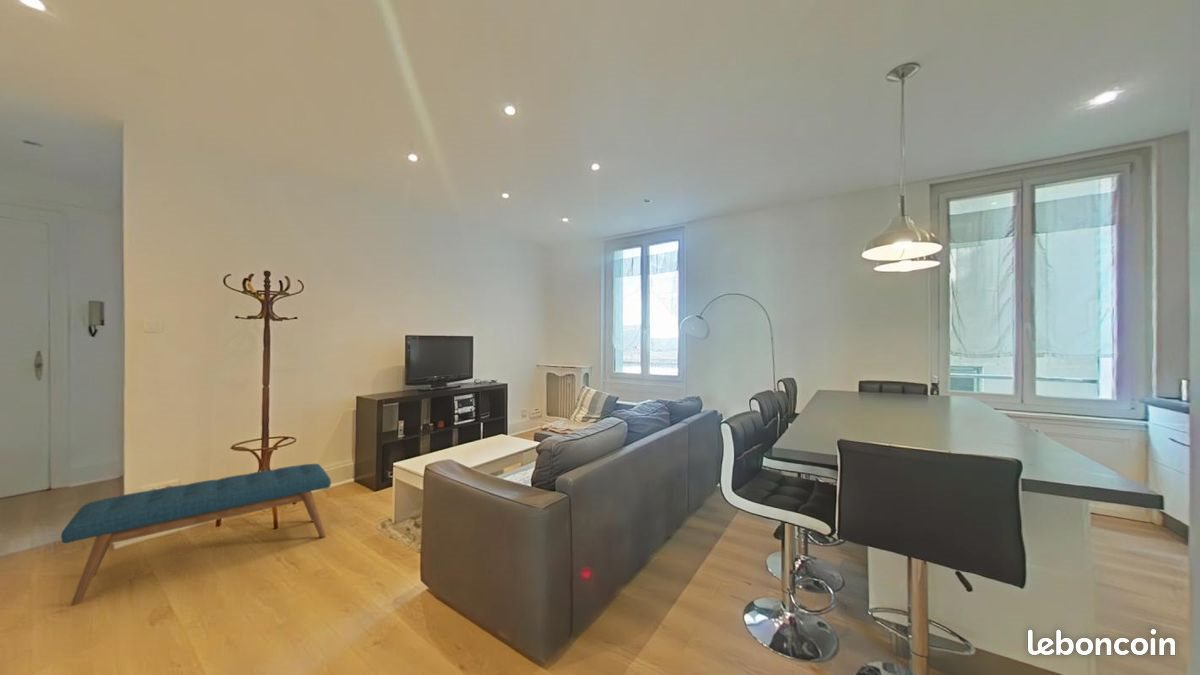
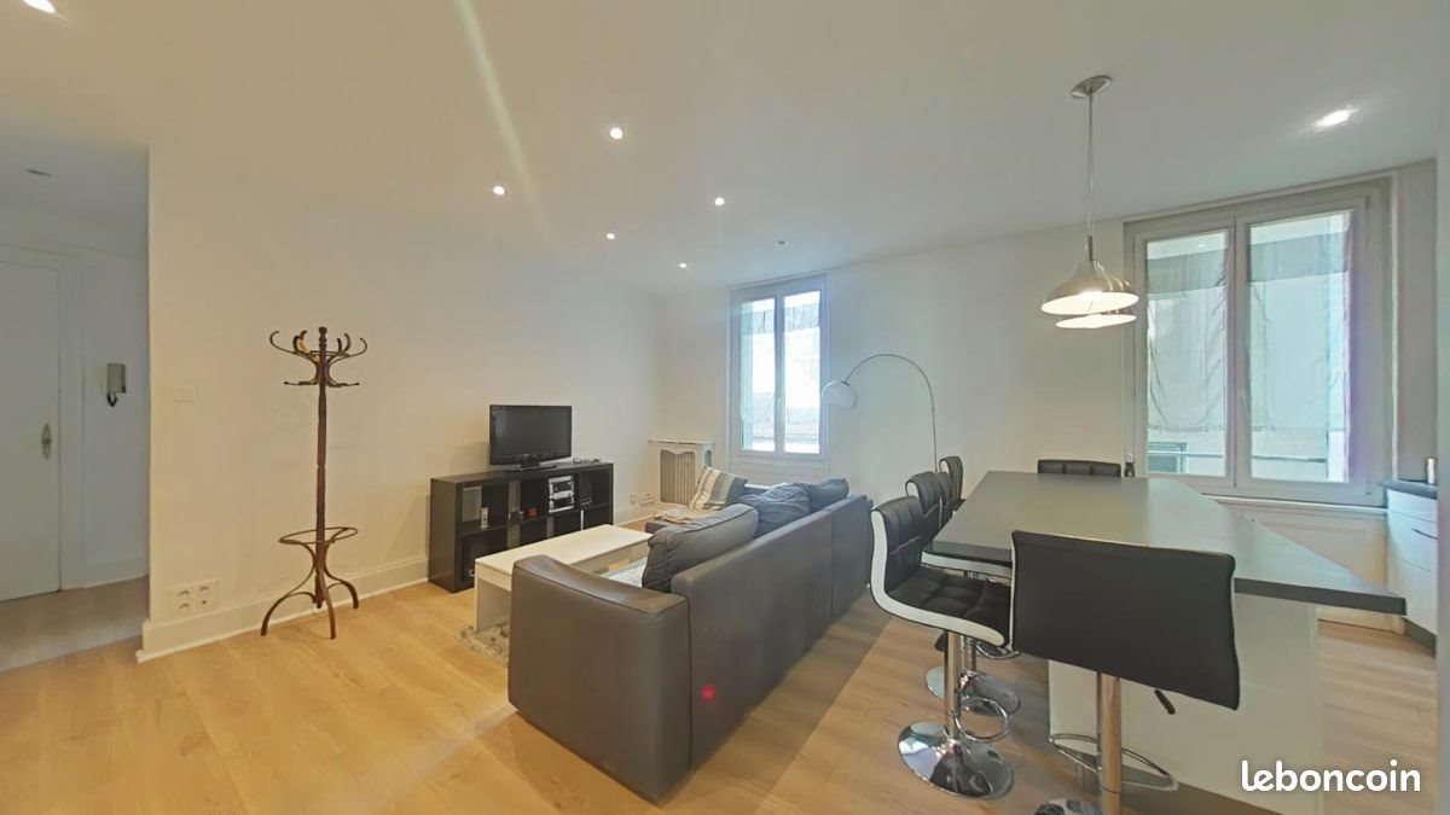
- bench [60,463,332,607]
